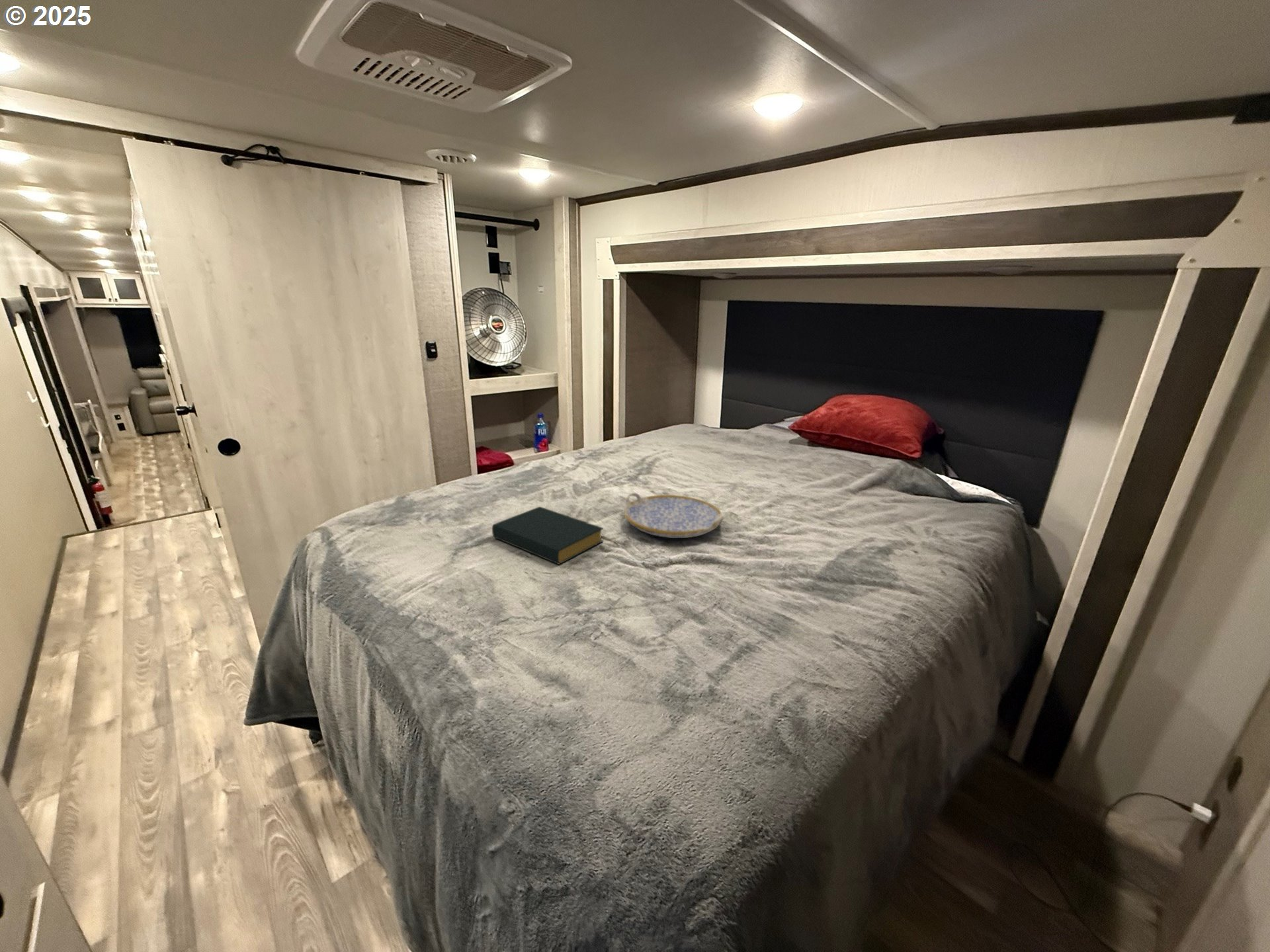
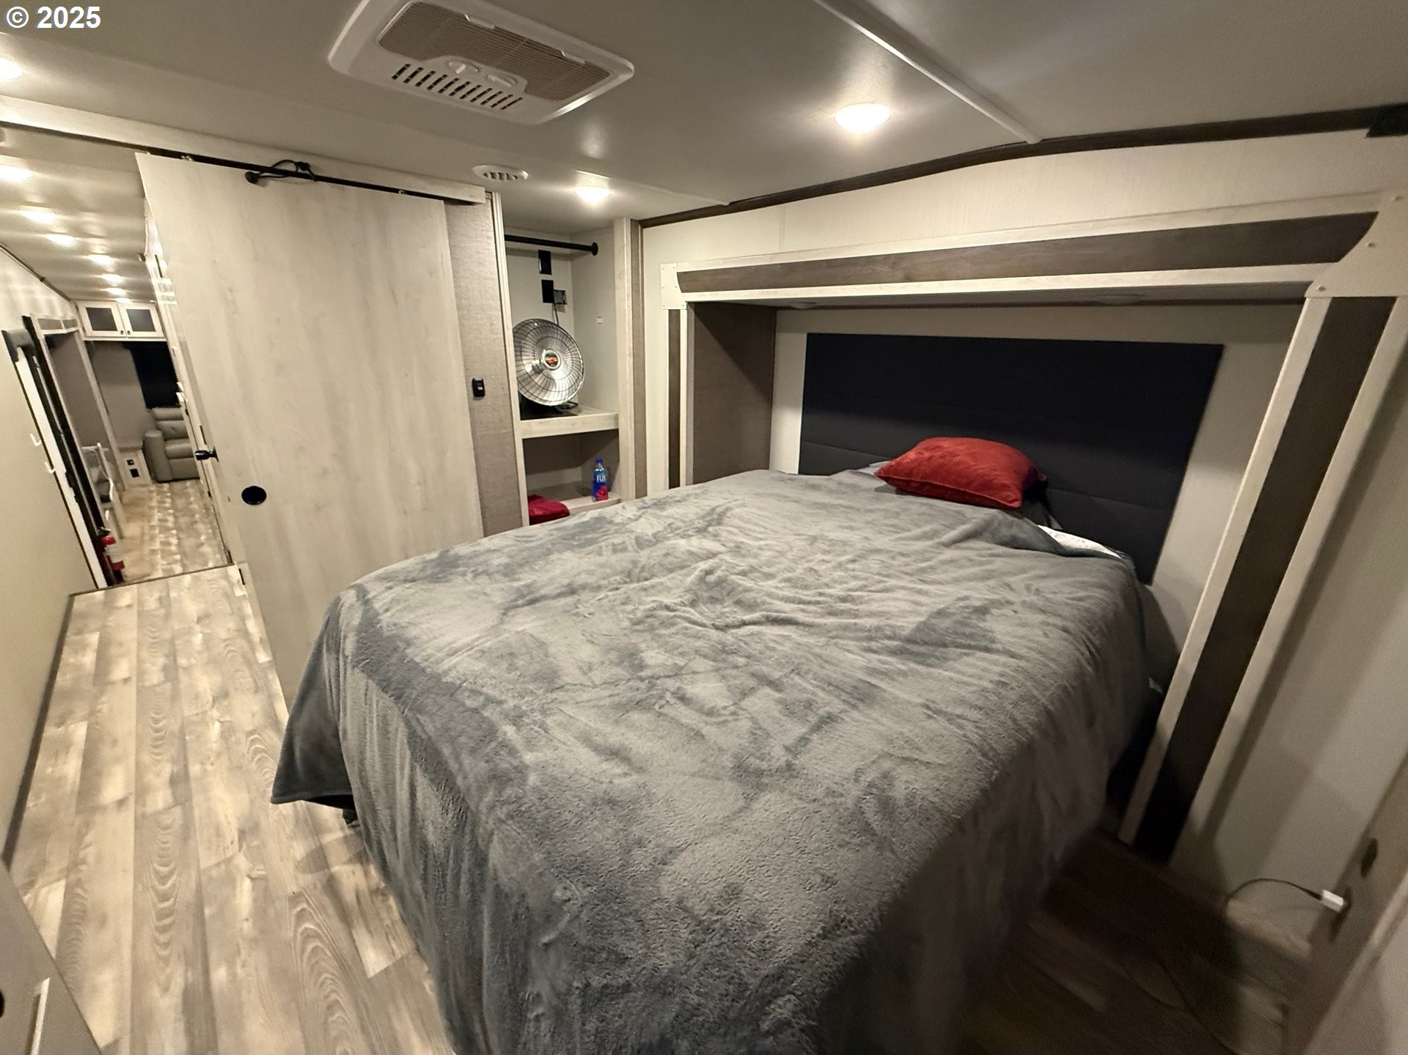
- hardback book [491,506,605,565]
- serving tray [623,493,725,539]
